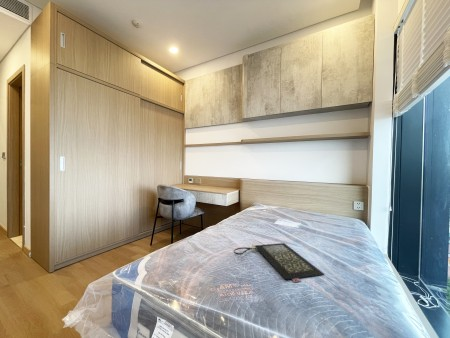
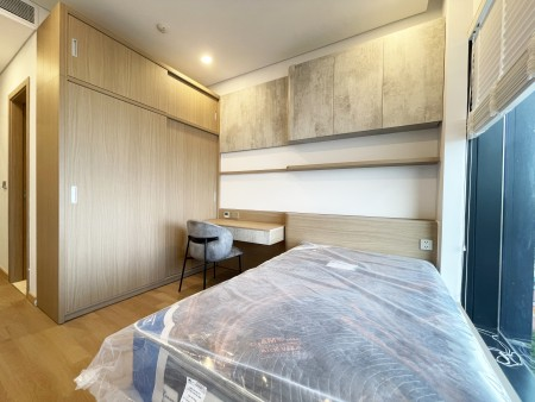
- clutch bag [233,242,325,283]
